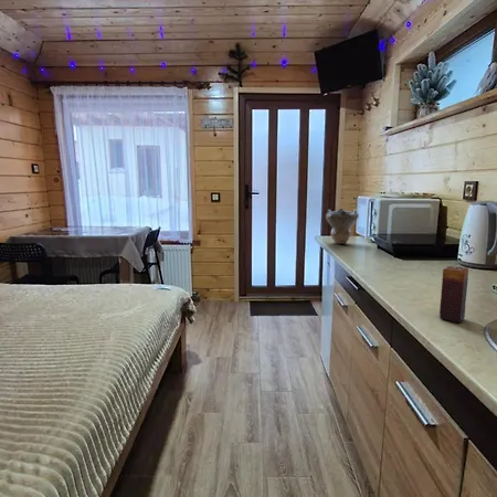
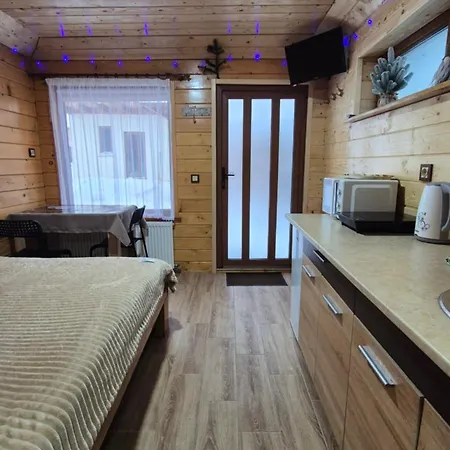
- decorative bowl [325,208,360,245]
- candle [438,265,469,324]
